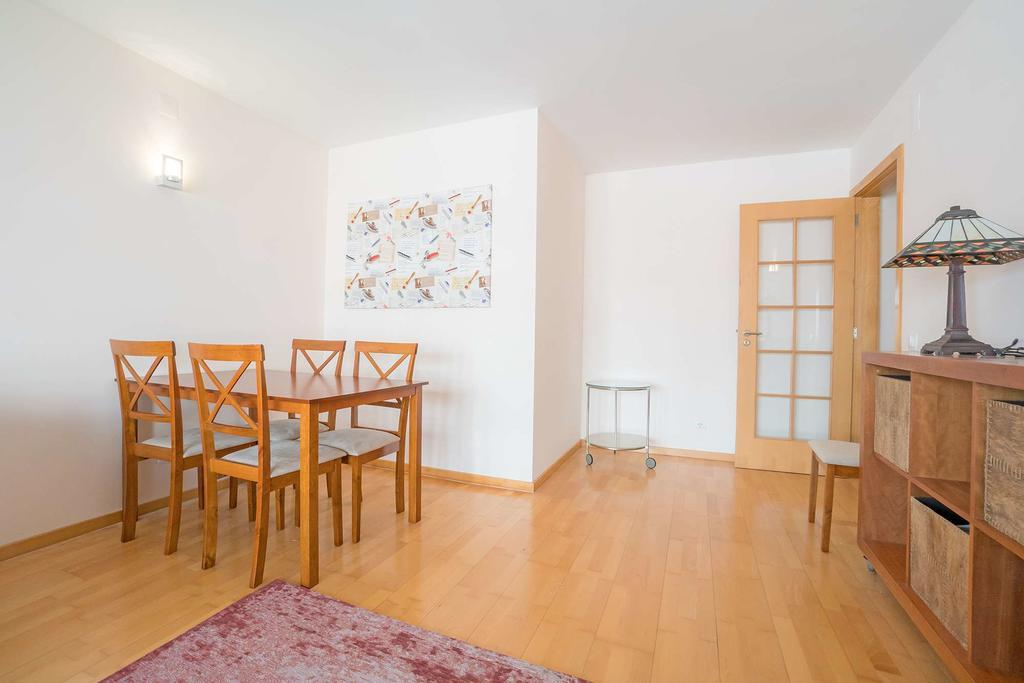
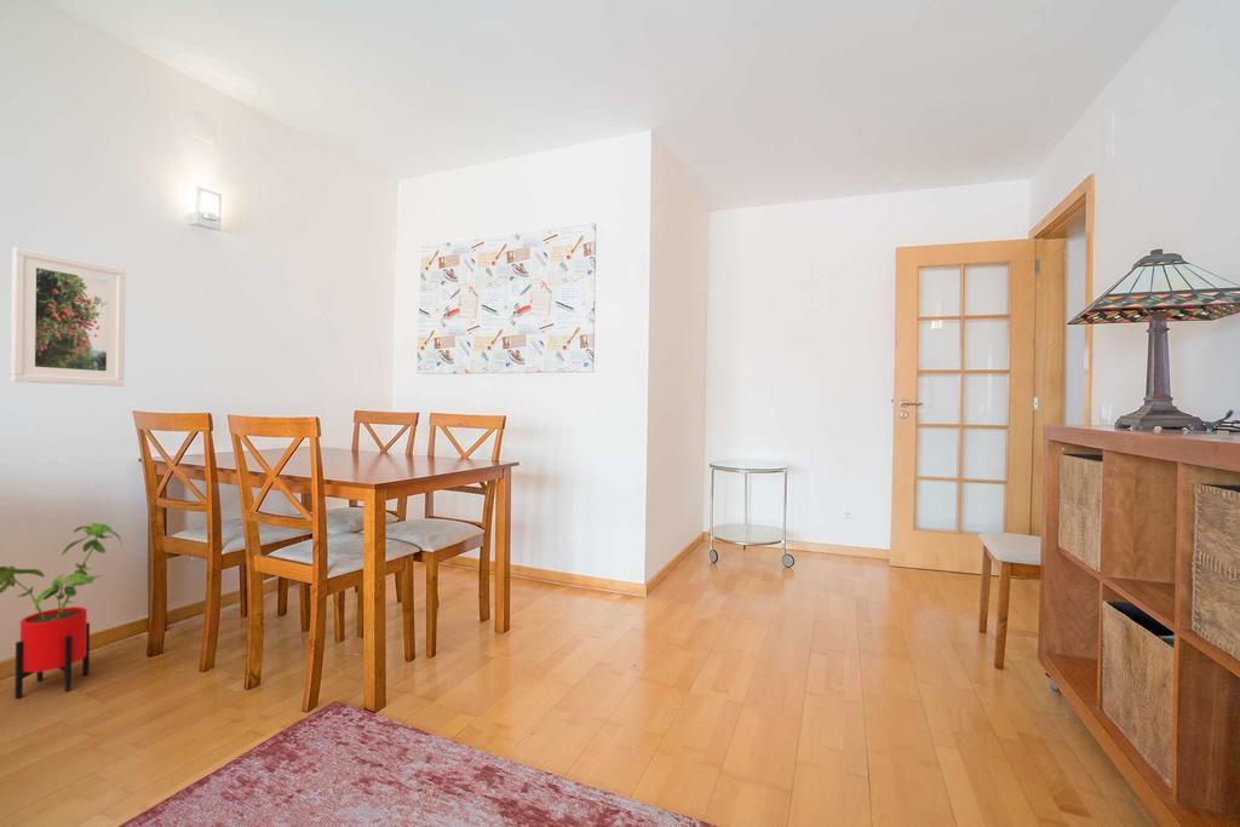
+ house plant [0,522,122,700]
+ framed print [10,247,127,387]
